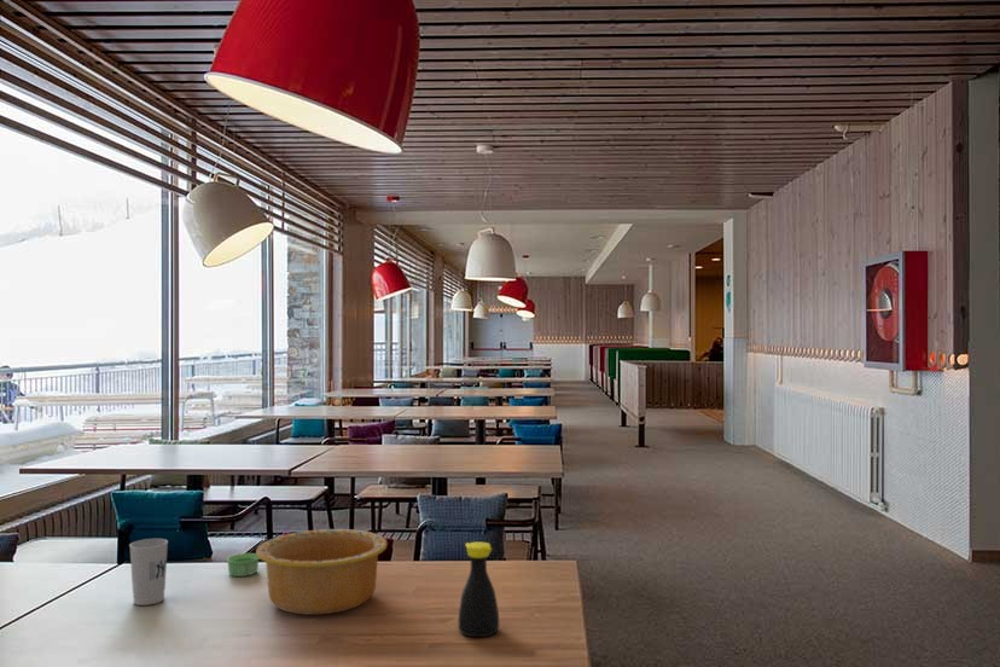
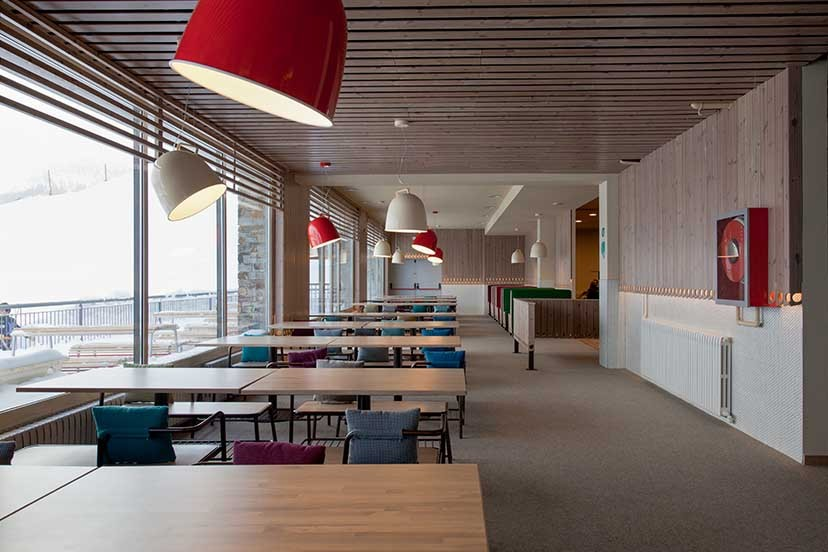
- bowl [255,528,388,615]
- bottle [458,541,500,638]
- ramekin [226,552,260,578]
- cup [128,538,169,607]
